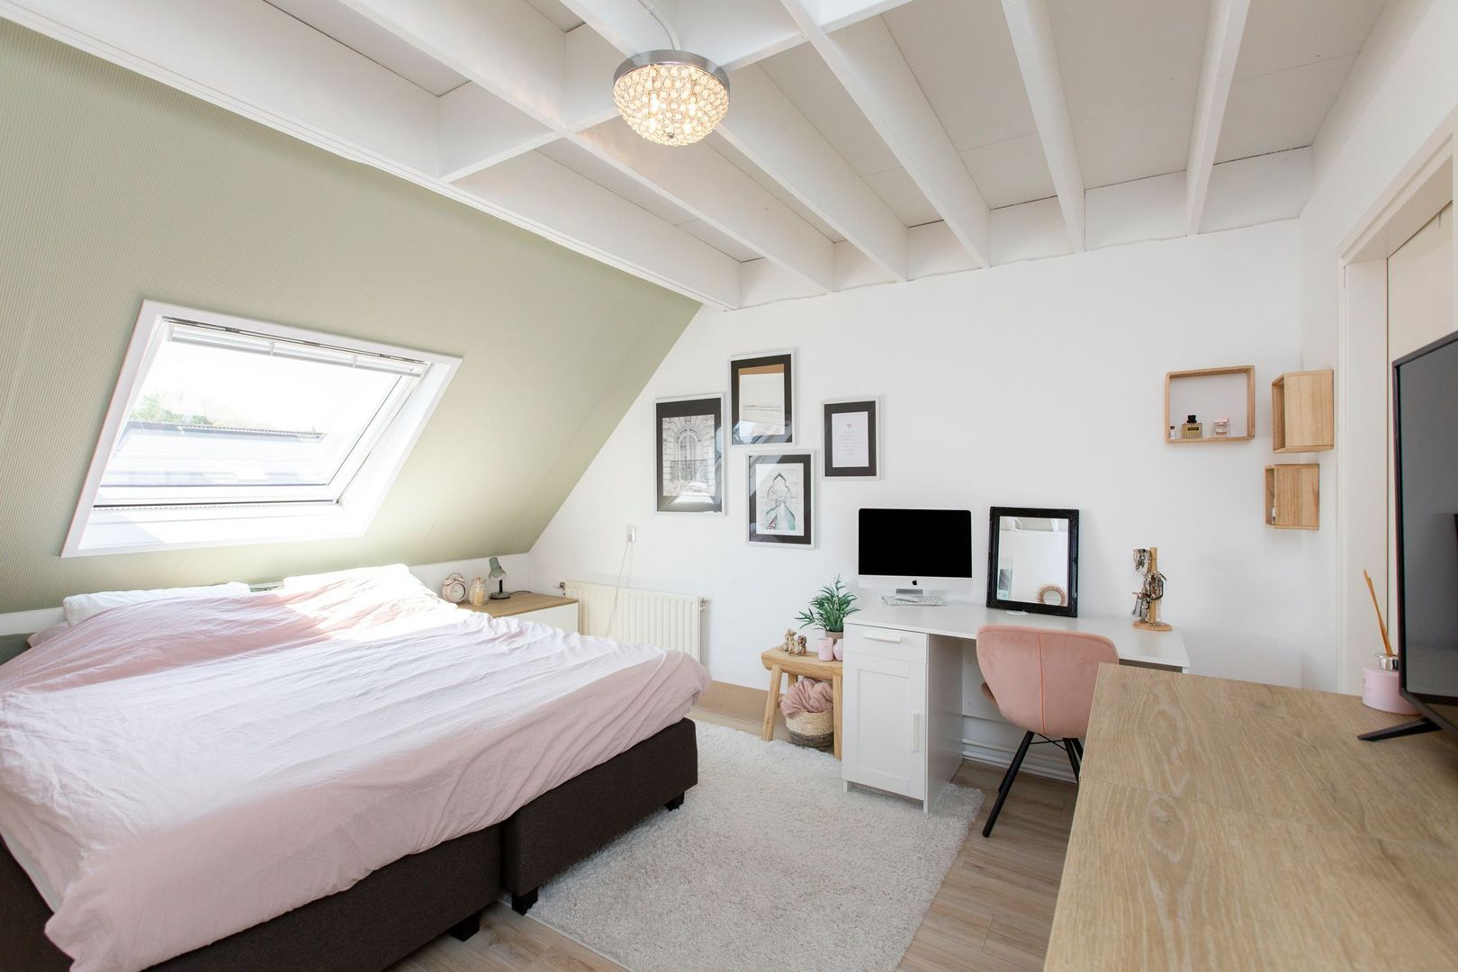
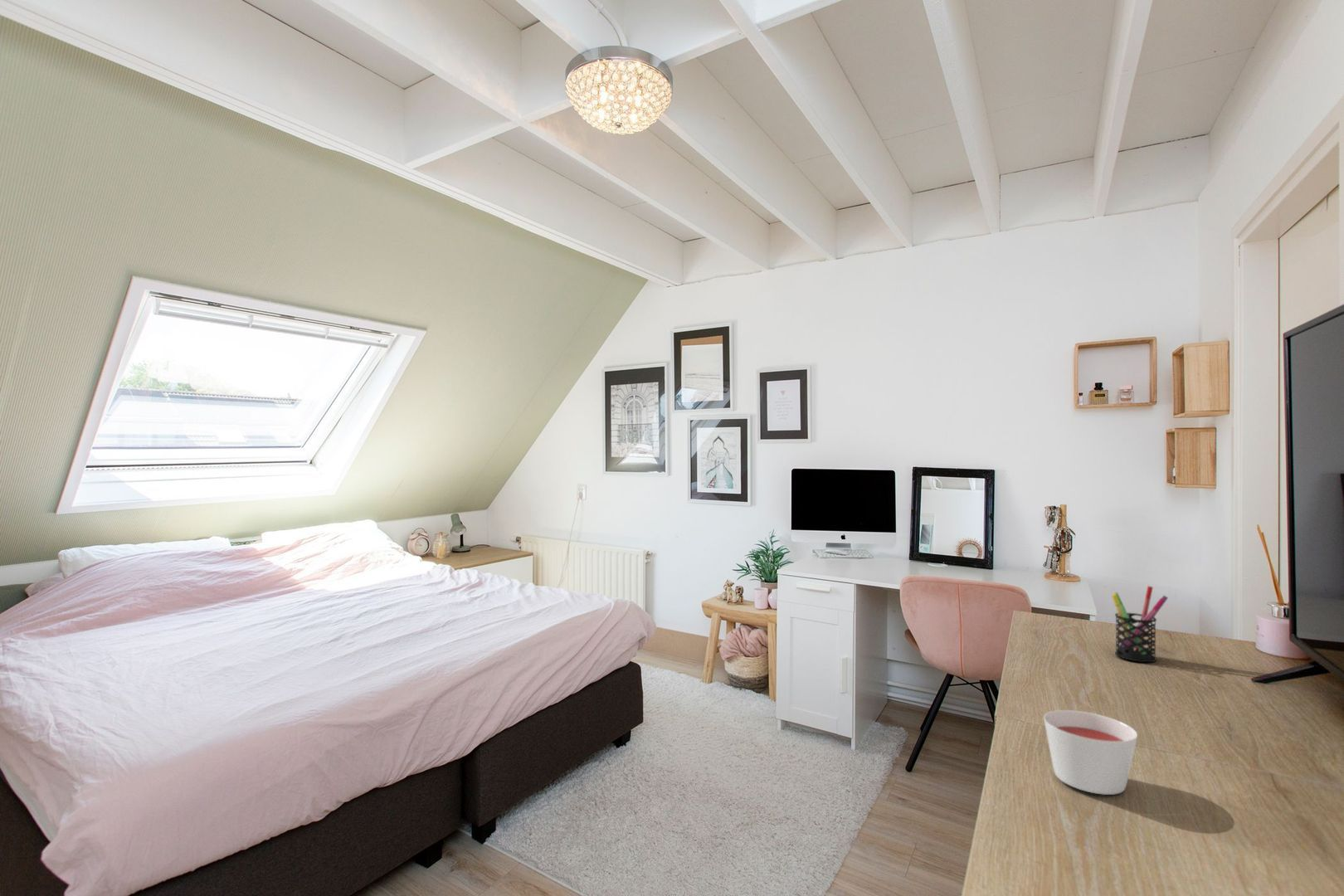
+ candle [1043,709,1138,796]
+ pen holder [1111,585,1169,663]
